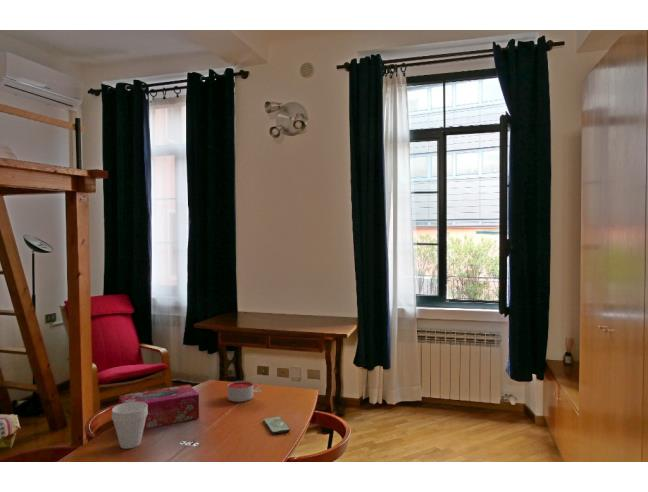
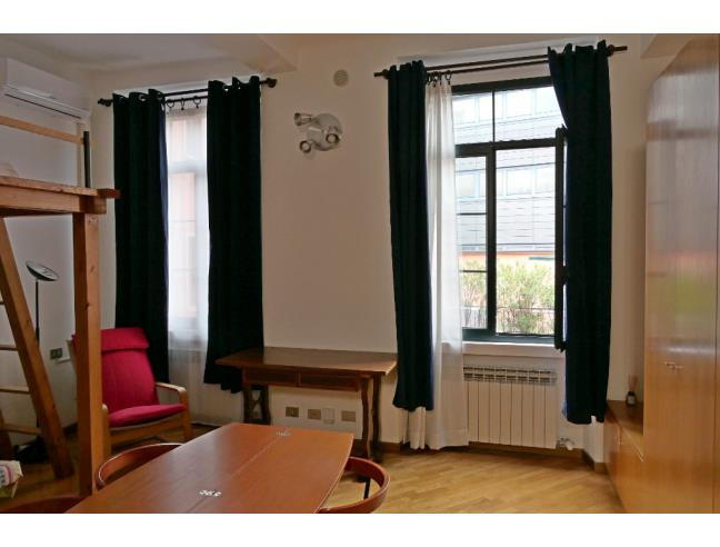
- smartphone [263,416,291,435]
- tissue box [118,383,200,430]
- cup [111,402,148,450]
- candle [227,380,254,403]
